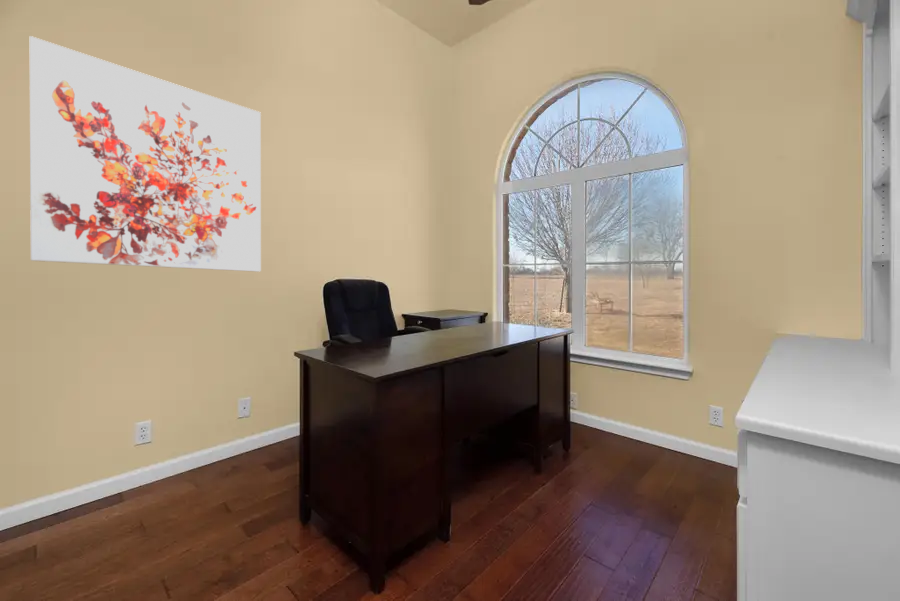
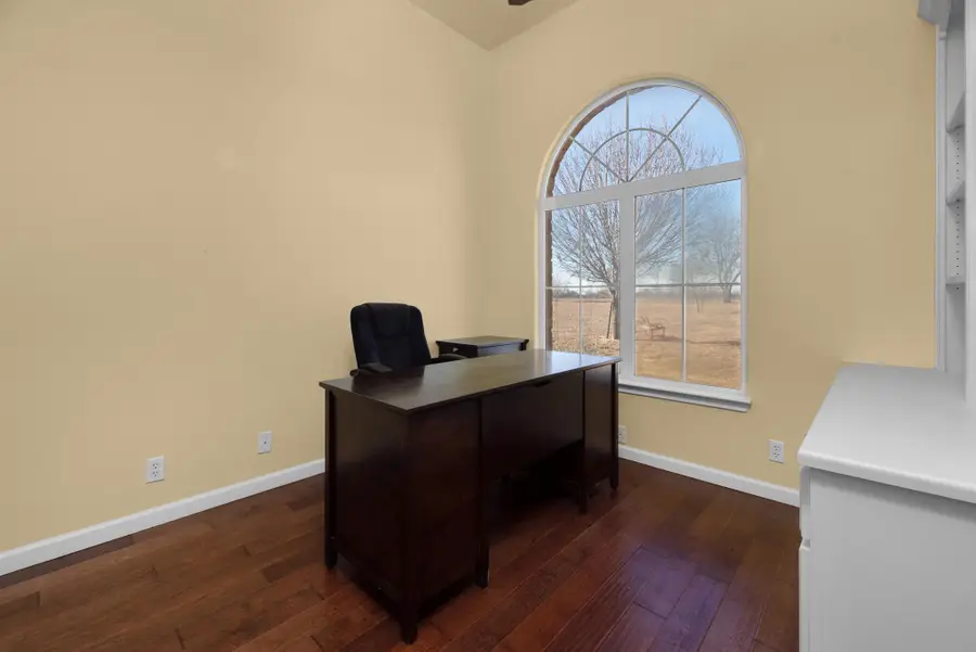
- wall art [29,35,262,273]
